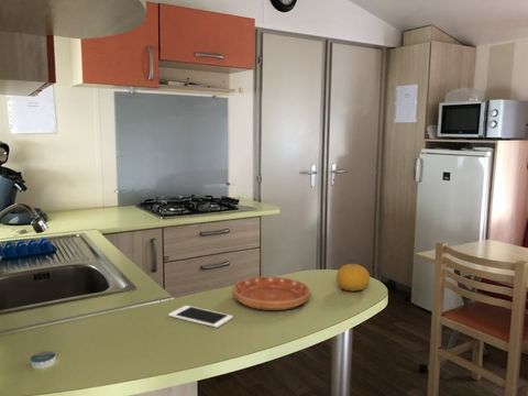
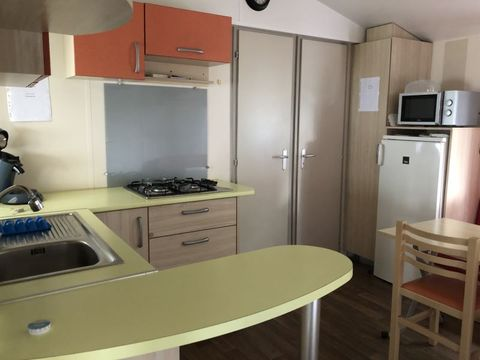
- fruit [336,263,371,293]
- cell phone [167,305,234,329]
- saucer [232,276,311,311]
